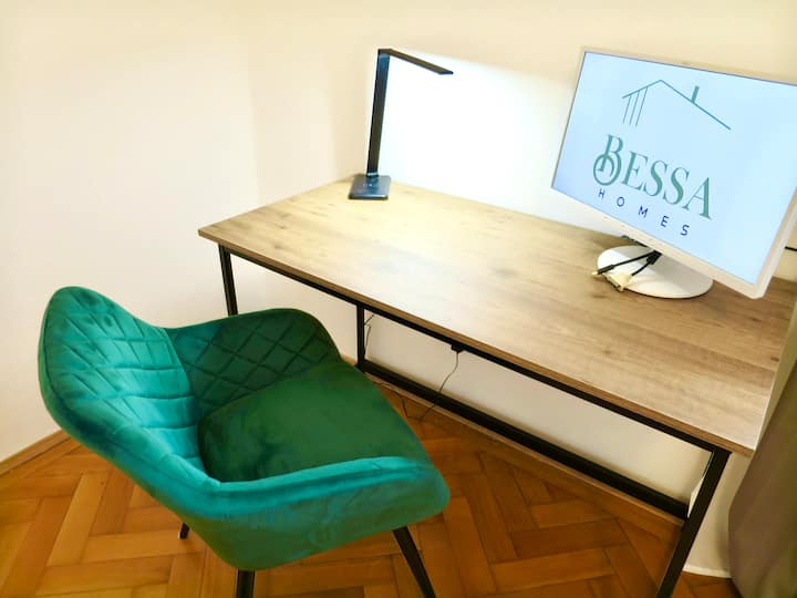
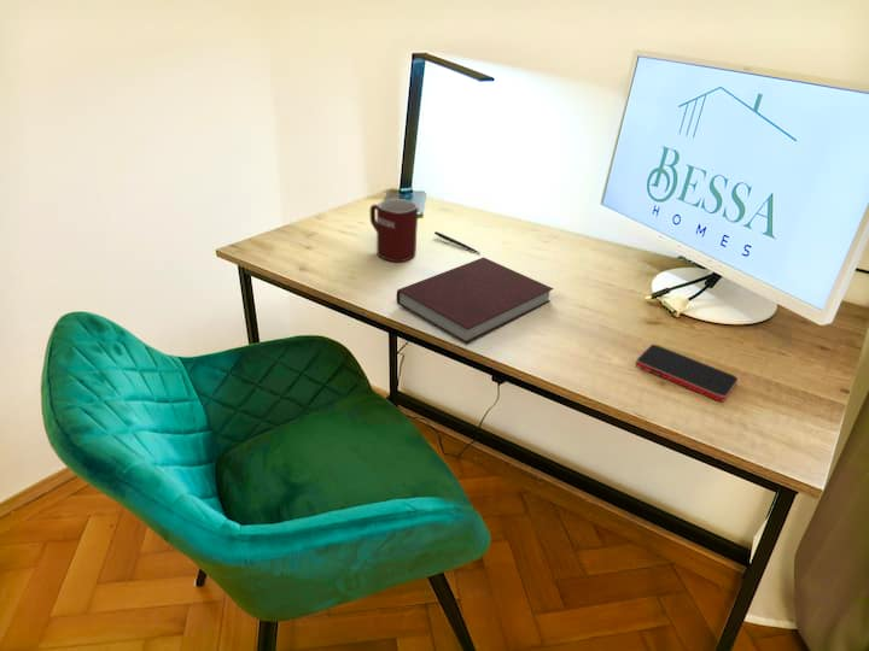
+ mug [369,198,420,263]
+ notebook [395,256,554,345]
+ pen [433,230,482,254]
+ smartphone [635,344,739,403]
